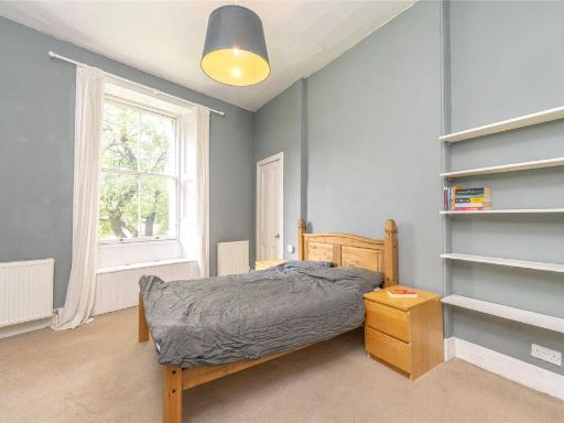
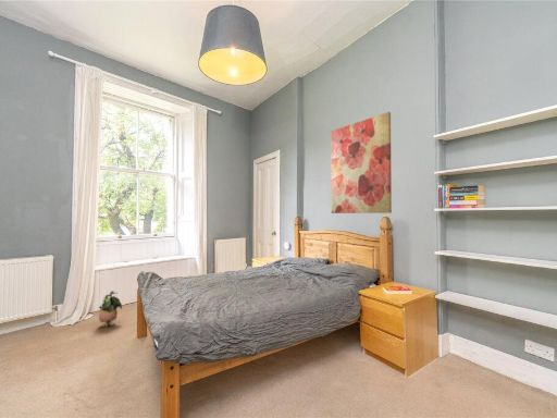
+ potted plant [98,290,123,330]
+ wall art [330,111,393,214]
